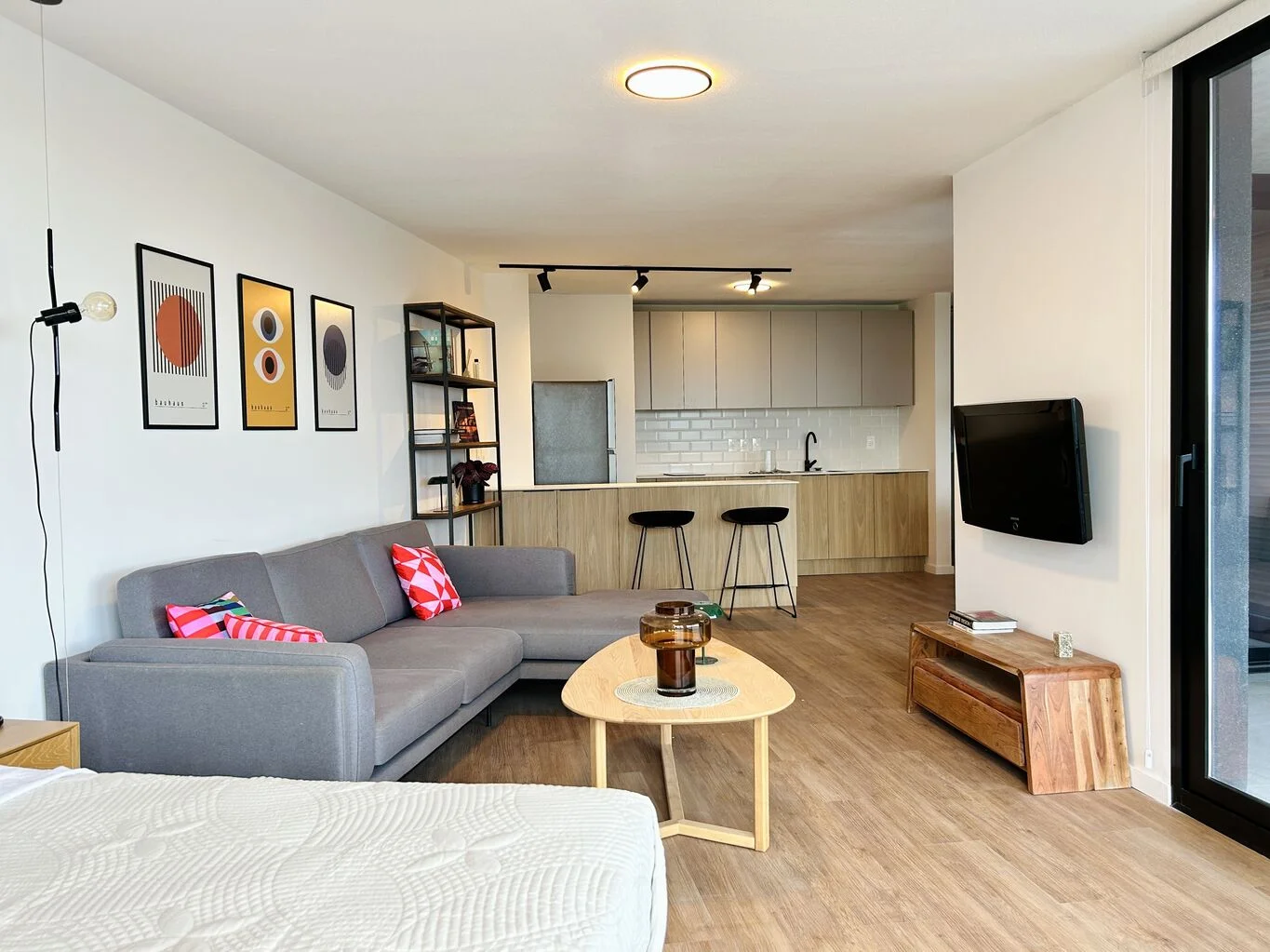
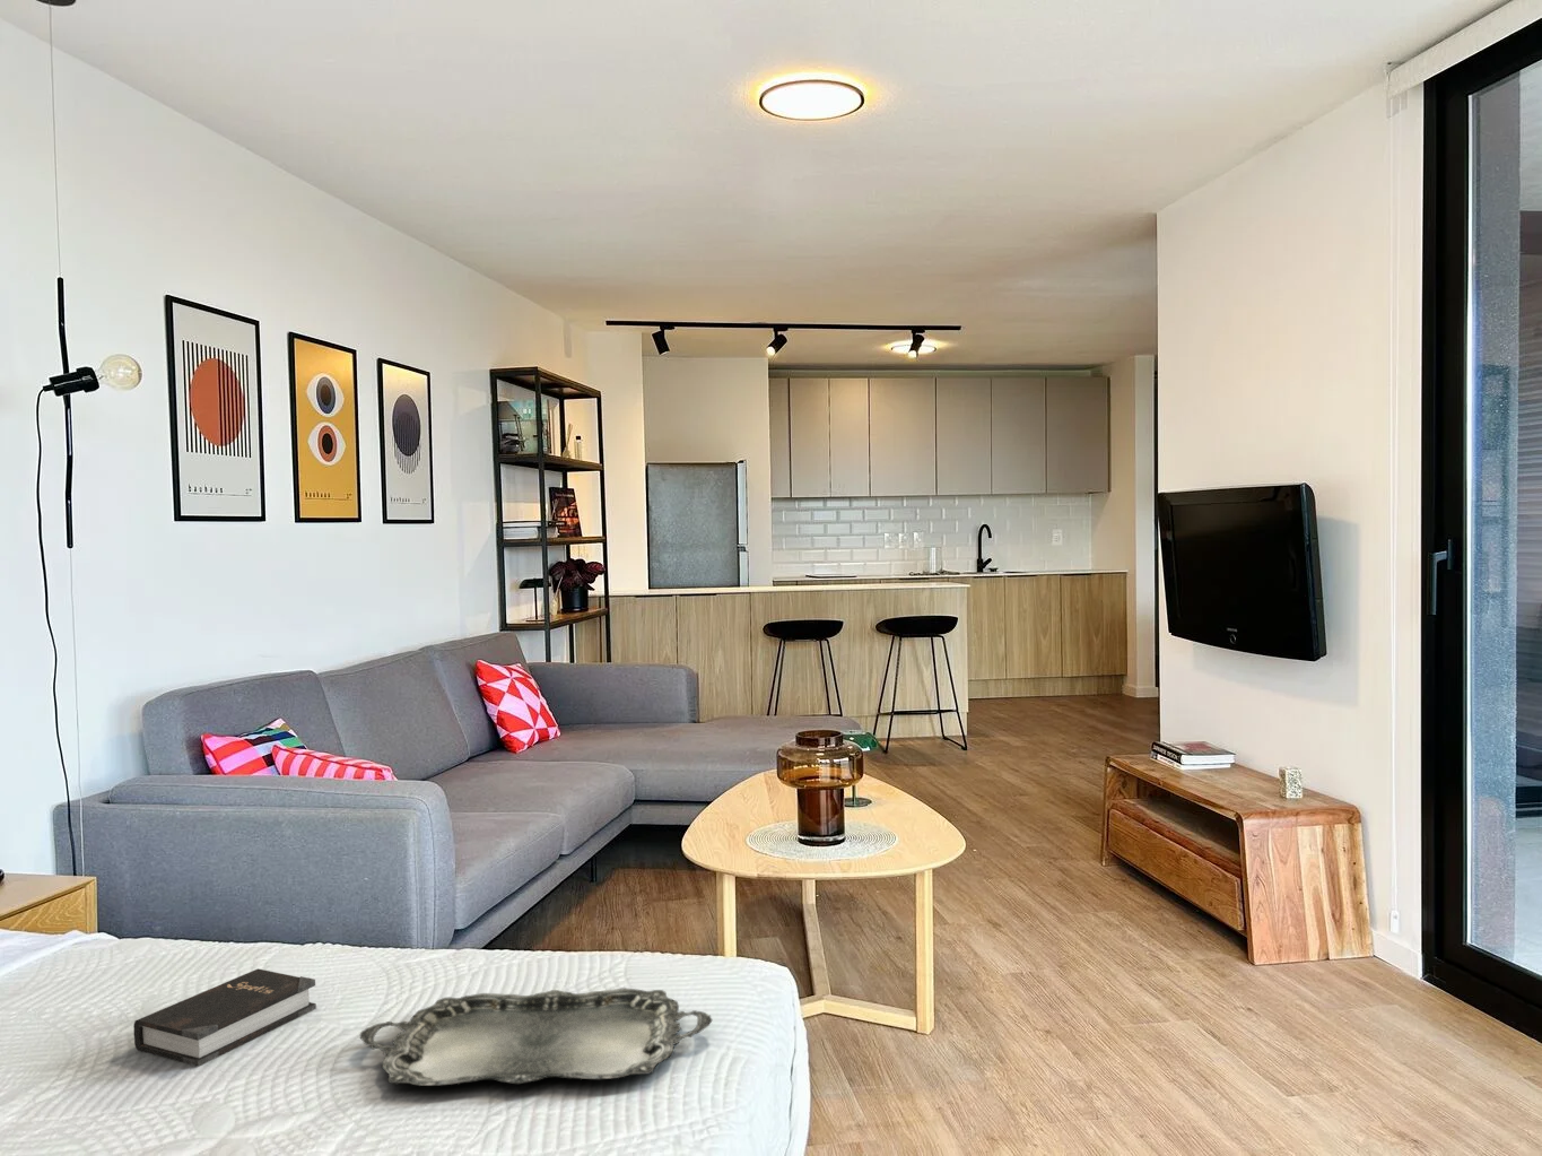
+ hardback book [134,969,317,1067]
+ serving tray [358,986,713,1087]
